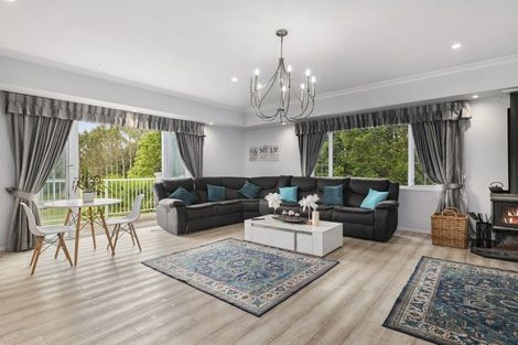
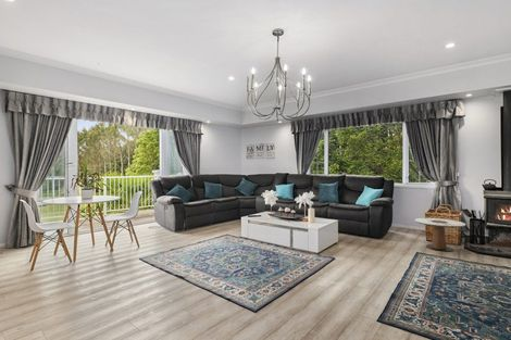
+ side table [414,217,466,252]
